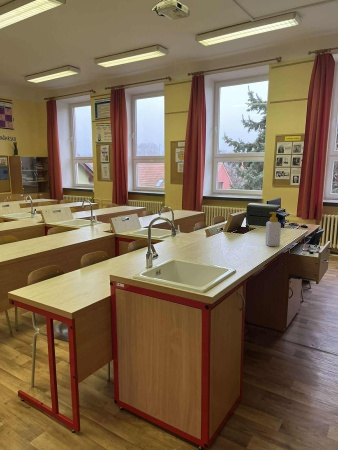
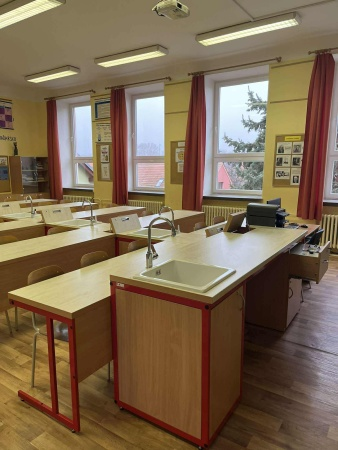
- soap bottle [264,211,282,247]
